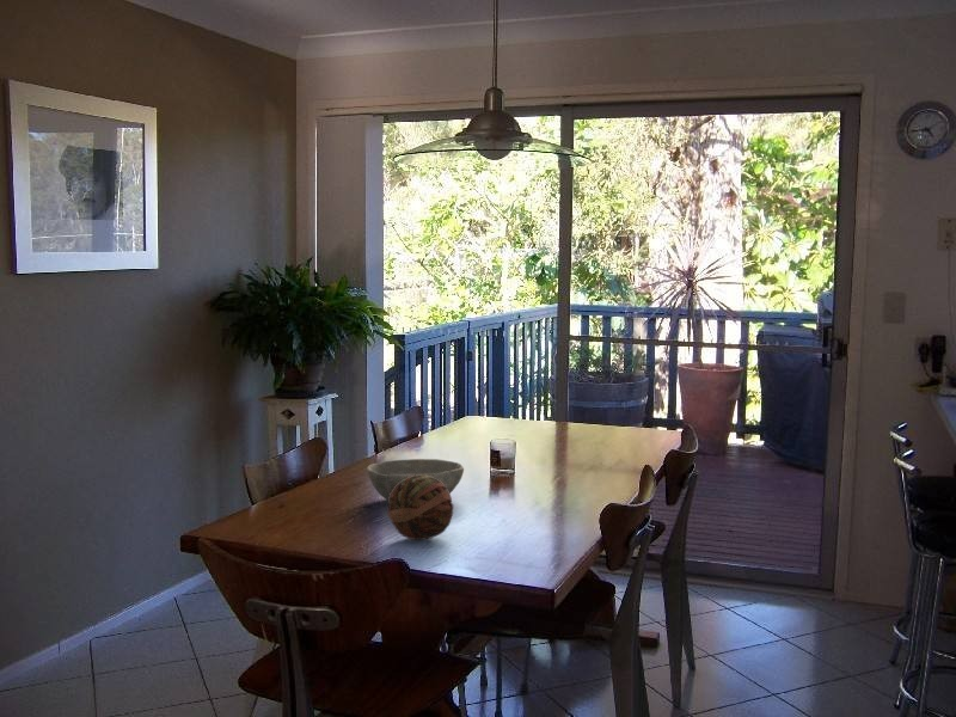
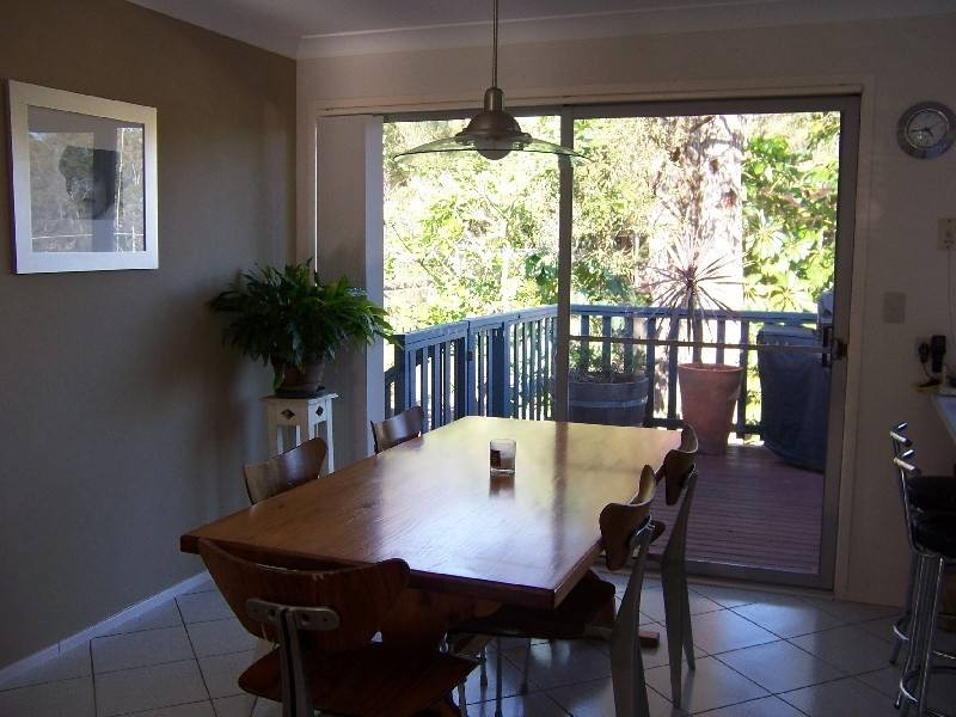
- bowl [366,458,465,502]
- decorative ball [386,474,455,541]
